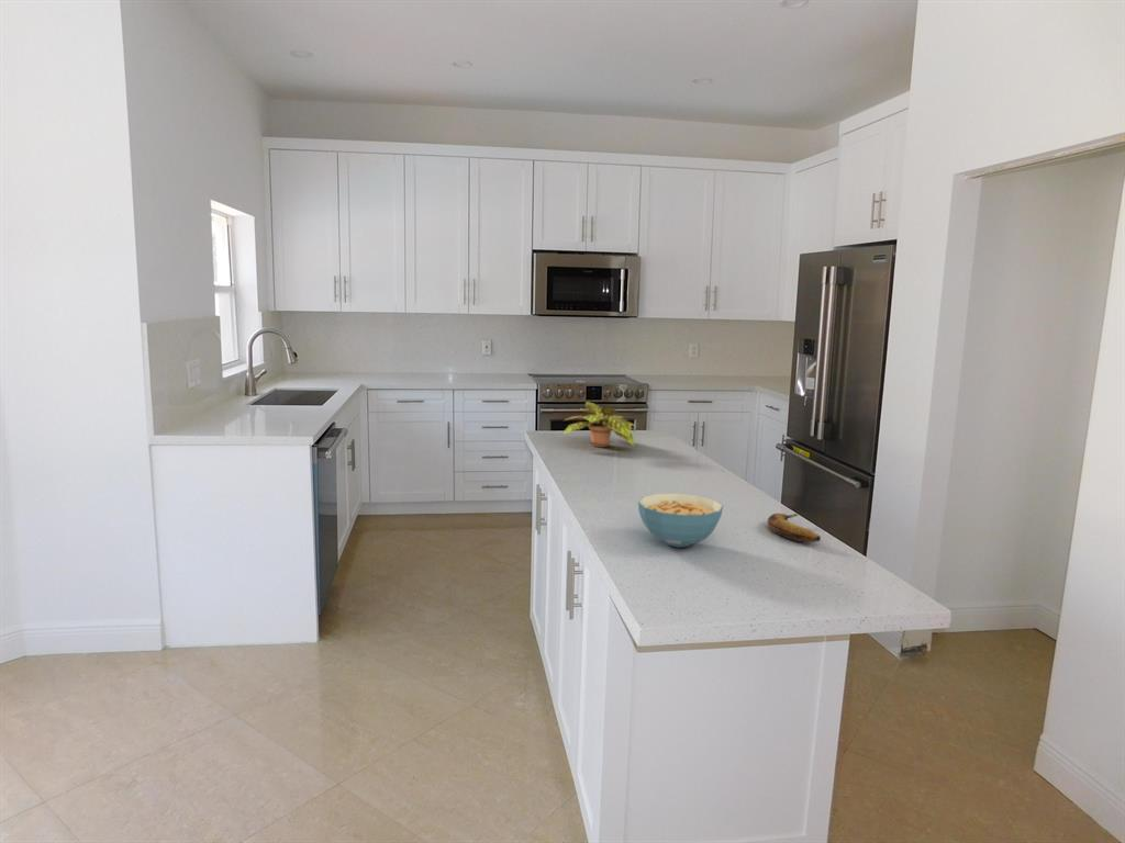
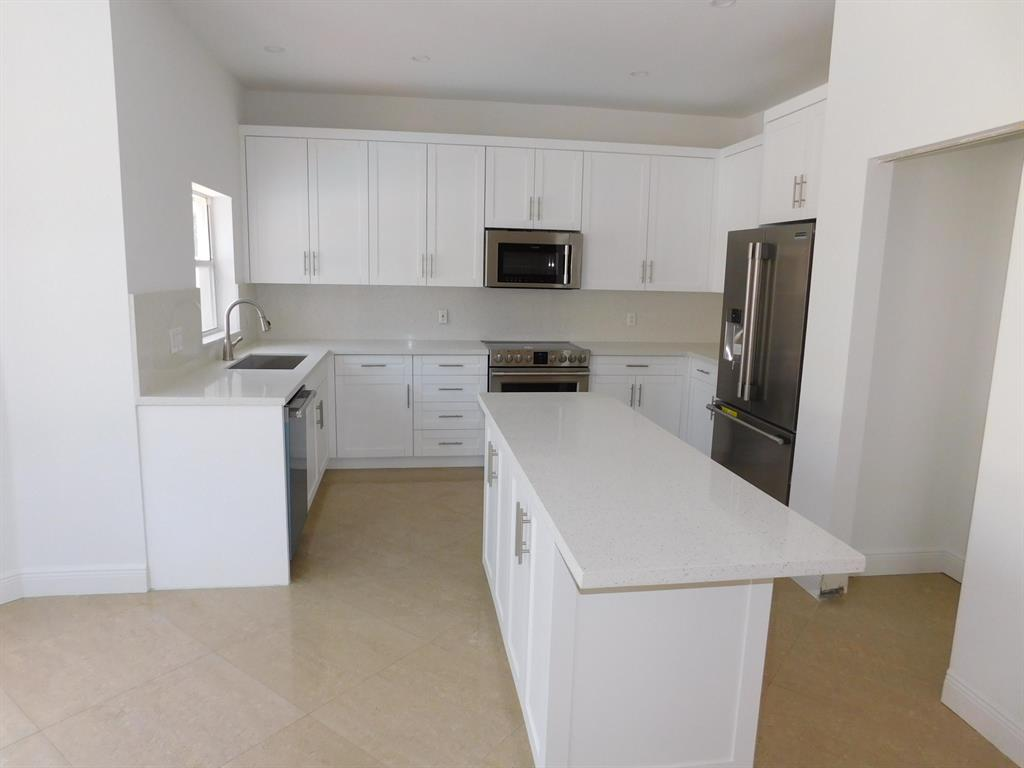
- banana [766,513,822,544]
- cereal bowl [637,492,724,548]
- plant [562,401,637,448]
